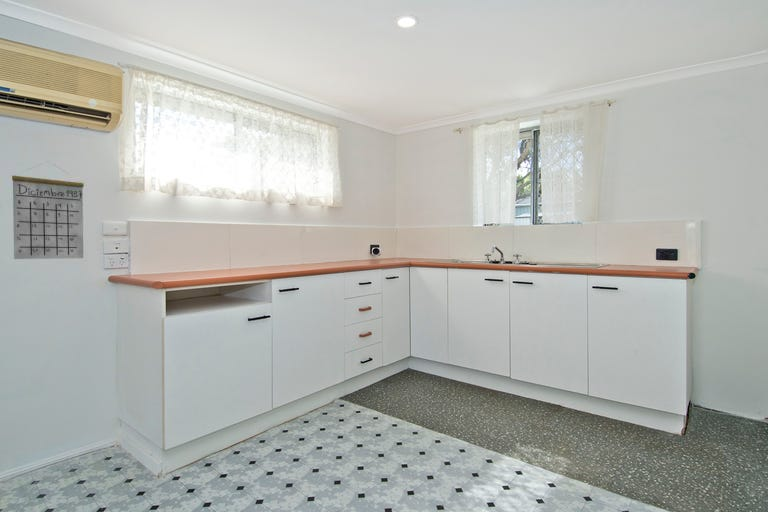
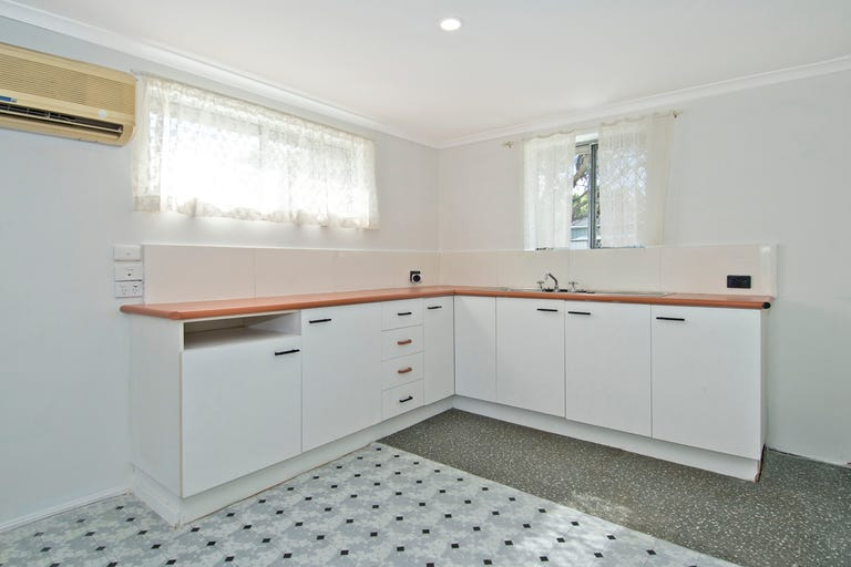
- calendar [11,160,85,260]
